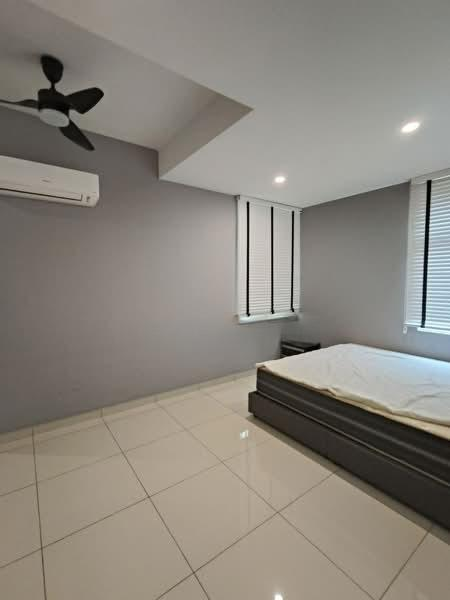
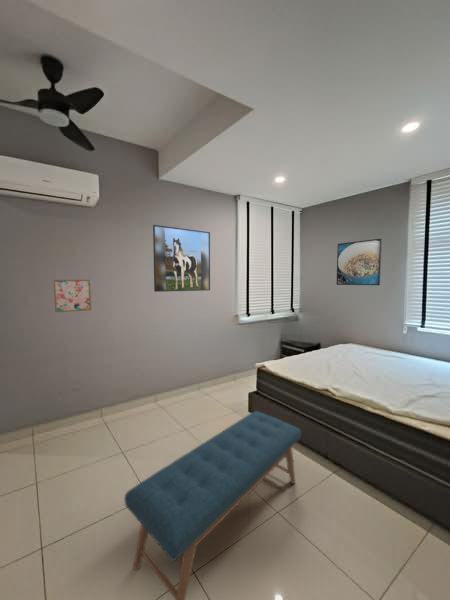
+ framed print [335,238,383,286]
+ wall art [53,279,92,313]
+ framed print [152,224,211,293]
+ bench [124,410,302,600]
